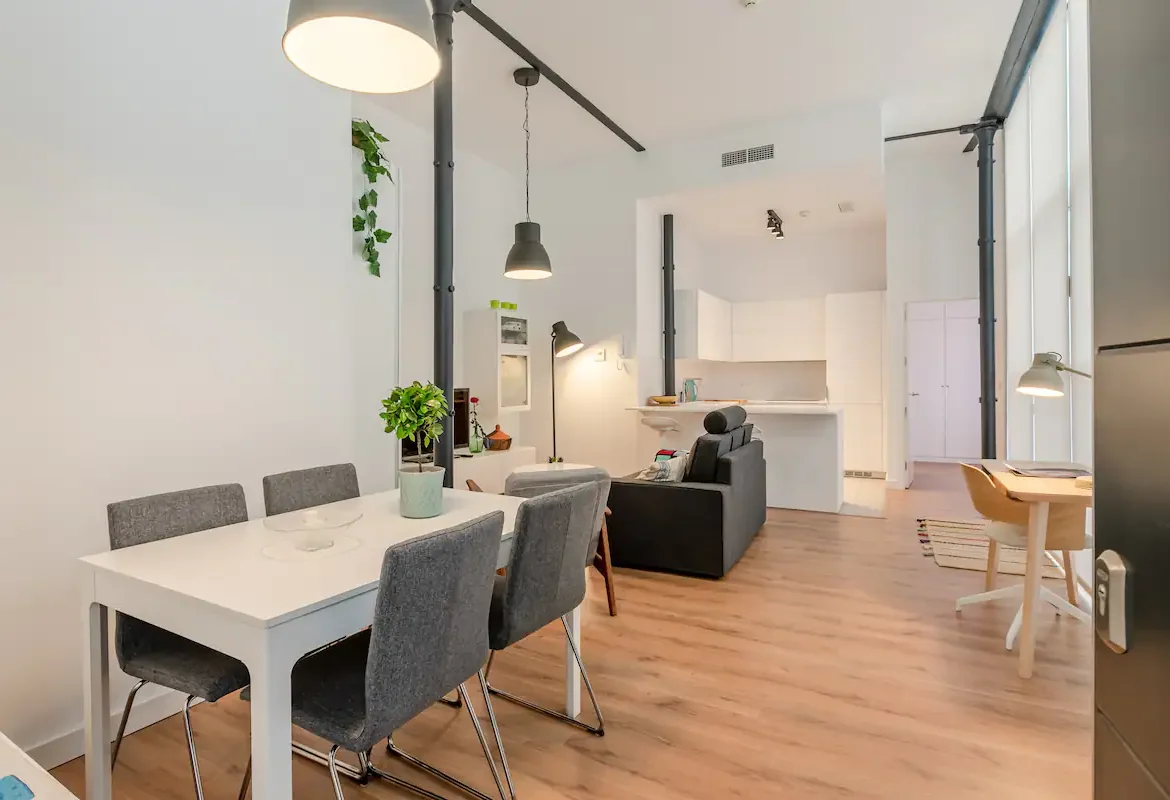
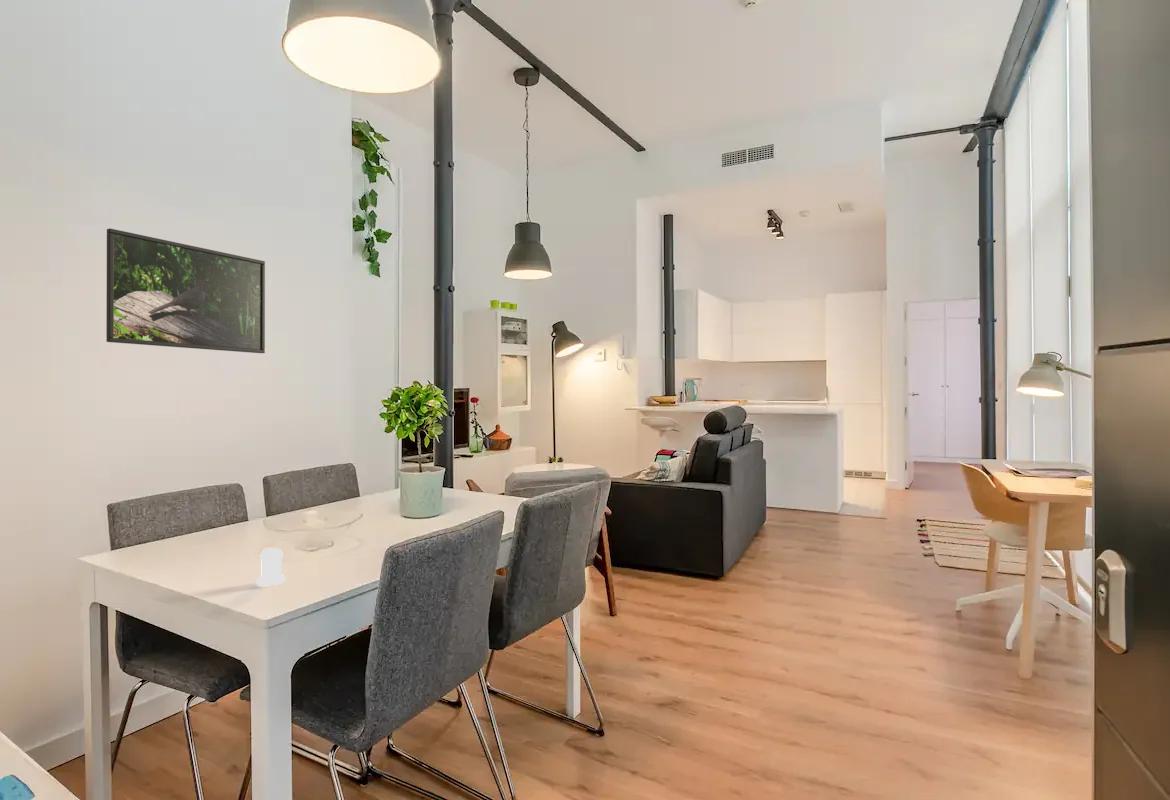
+ salt shaker [256,547,287,586]
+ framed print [105,228,266,354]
